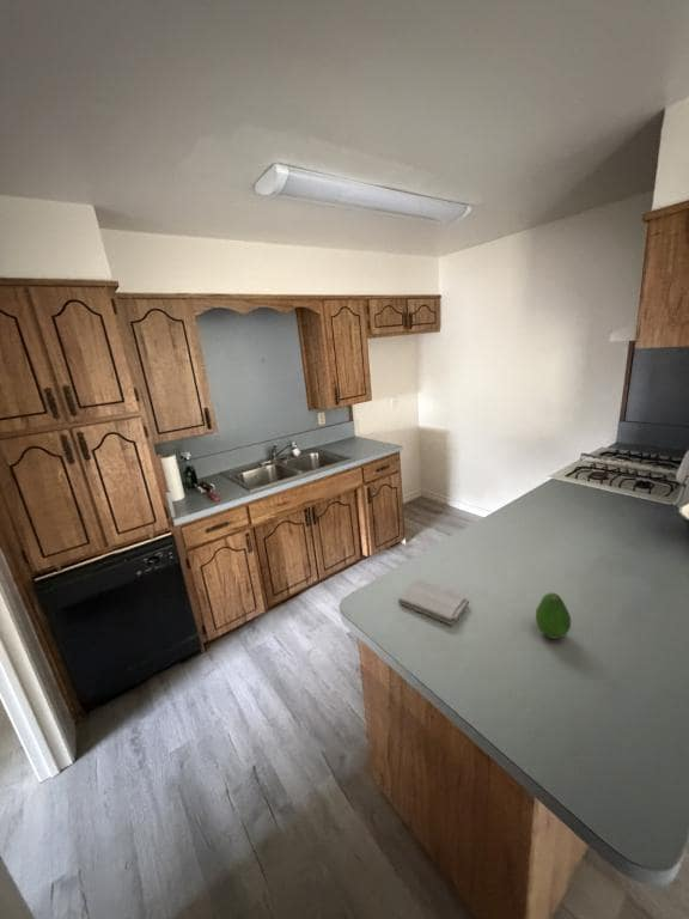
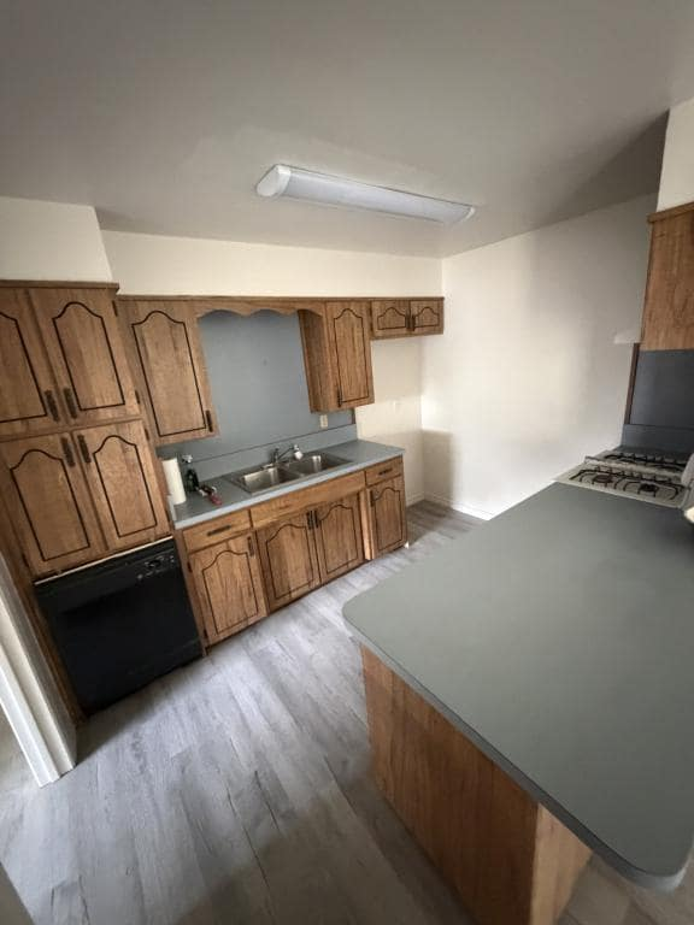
- washcloth [397,578,470,626]
- fruit [535,591,572,639]
